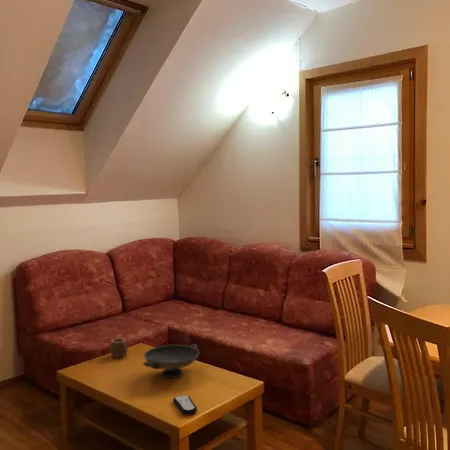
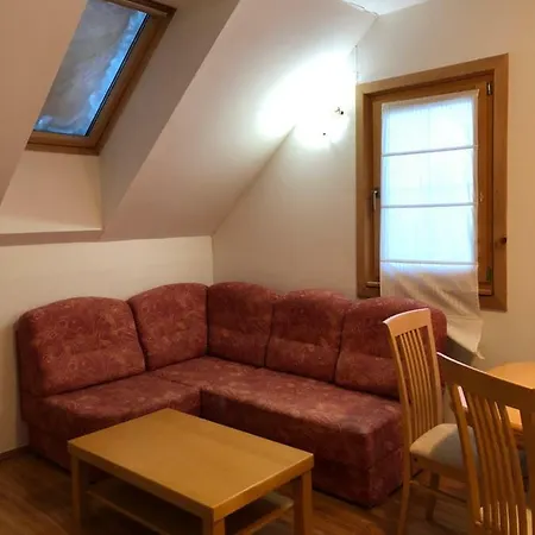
- remote control [172,394,198,416]
- decorative bowl [142,343,200,379]
- mug [109,337,129,359]
